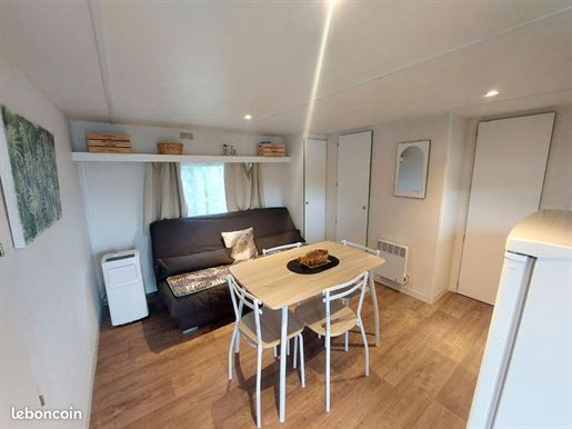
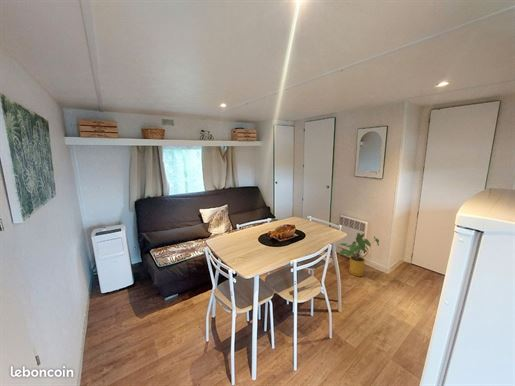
+ house plant [338,232,380,277]
